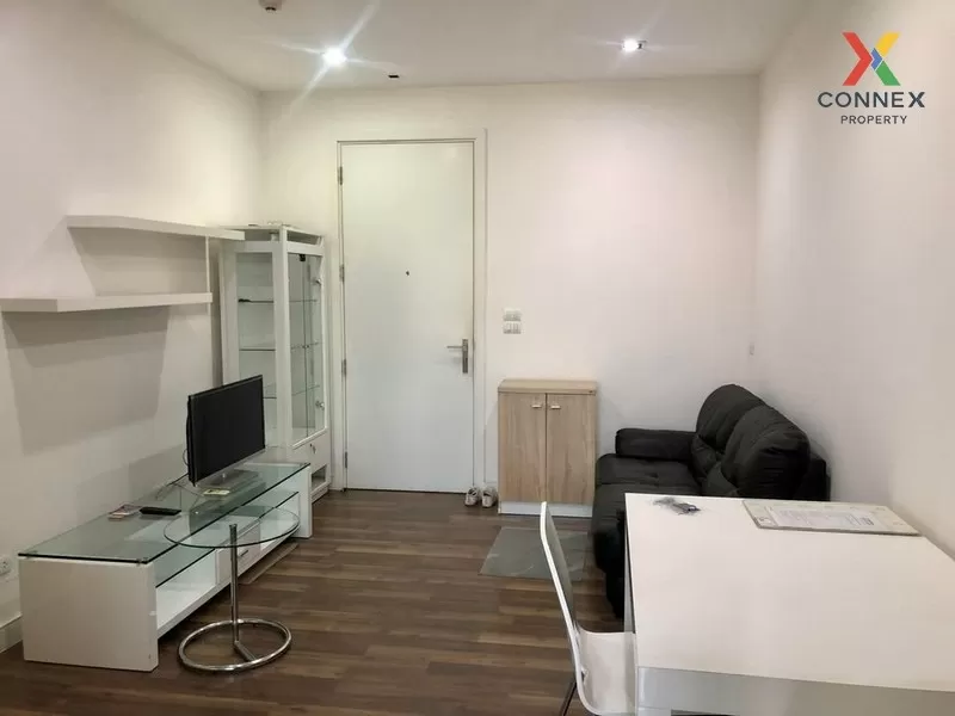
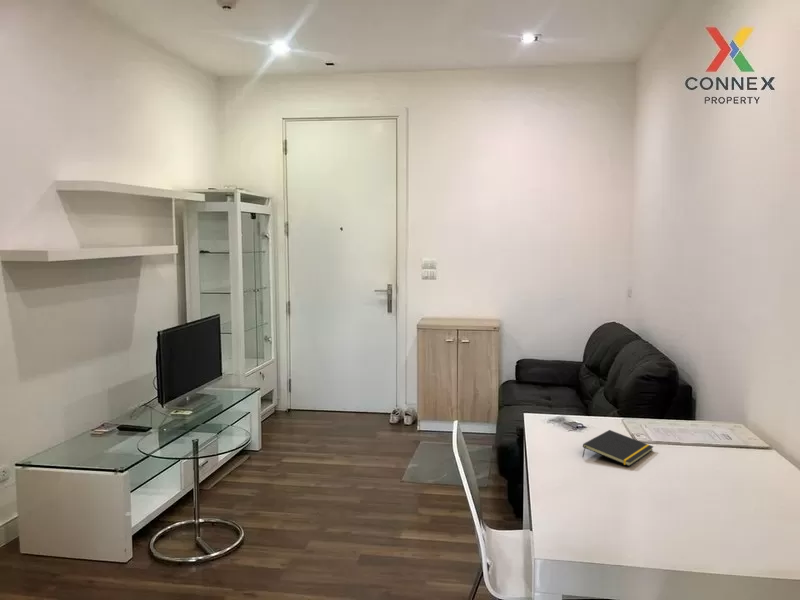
+ notepad [581,429,654,467]
